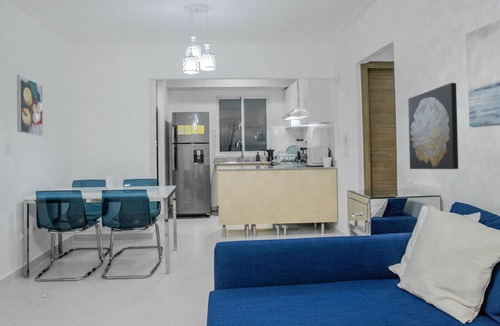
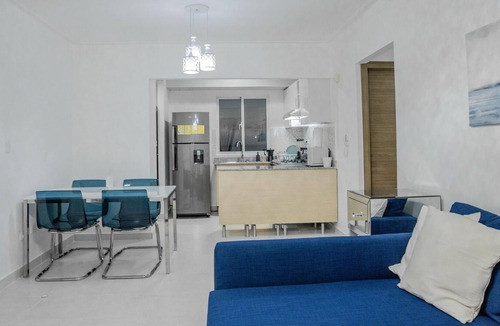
- wall art [407,82,459,170]
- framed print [16,74,44,137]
